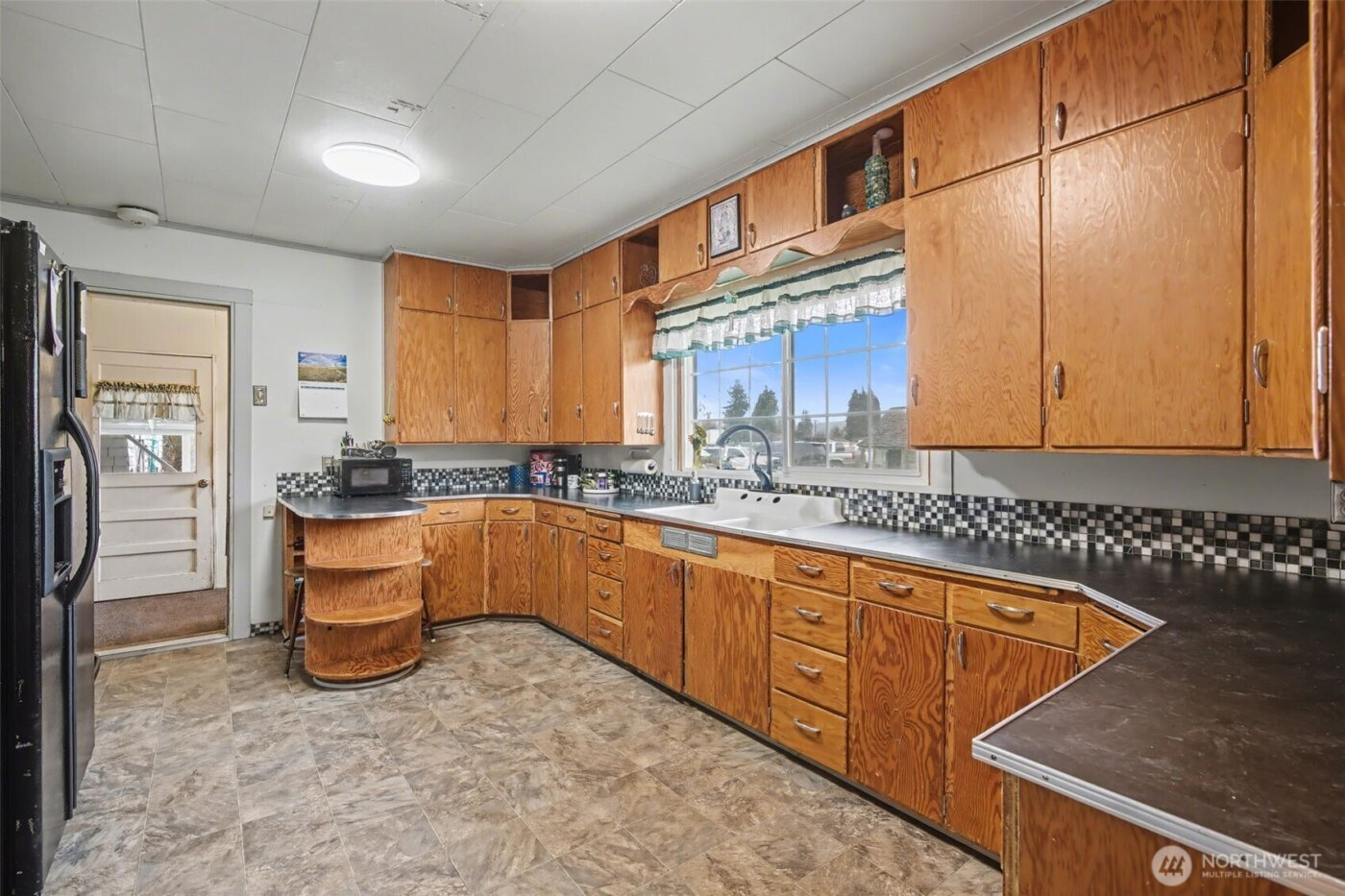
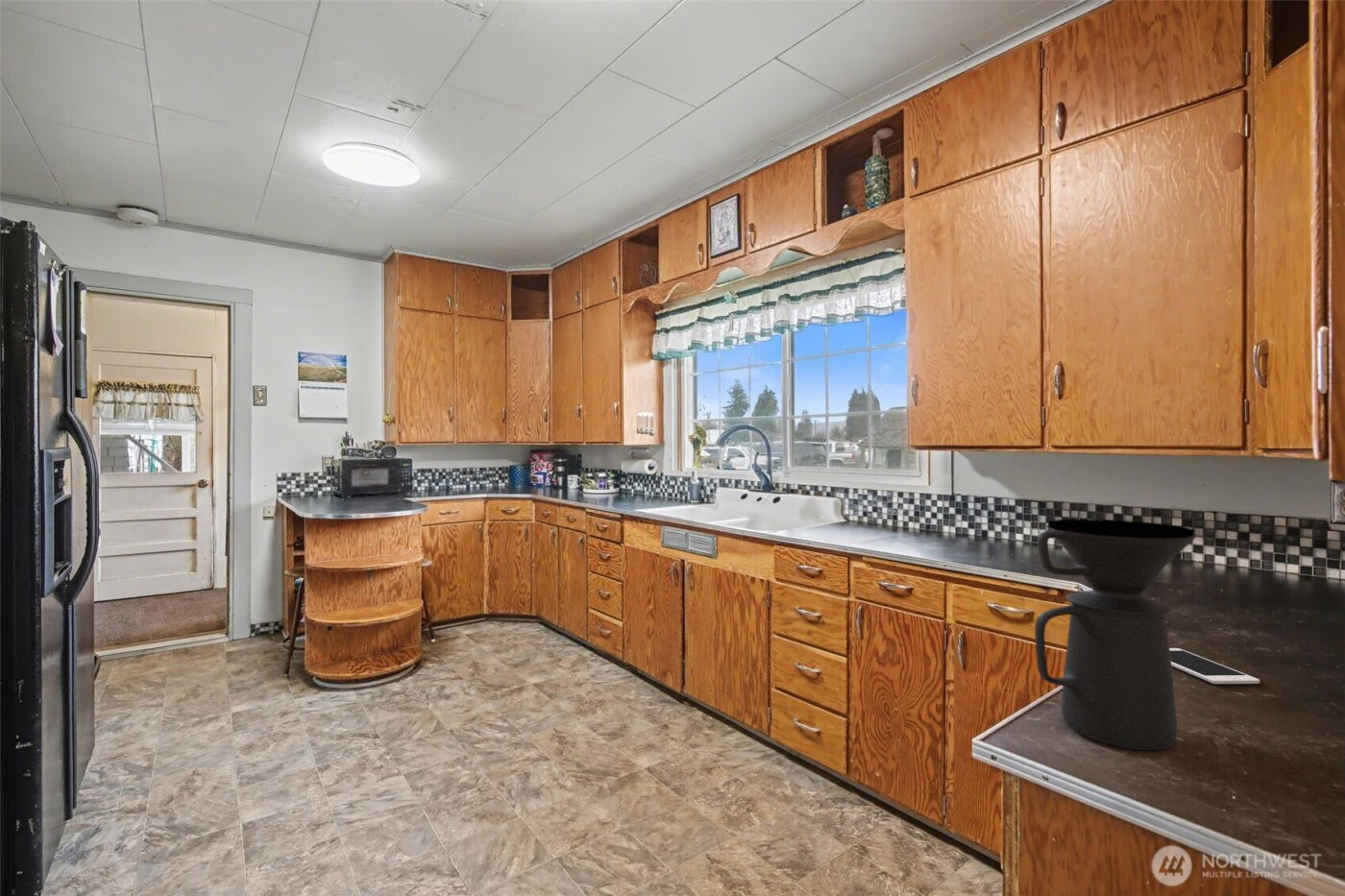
+ cell phone [1169,647,1260,685]
+ coffee maker [1034,519,1197,751]
